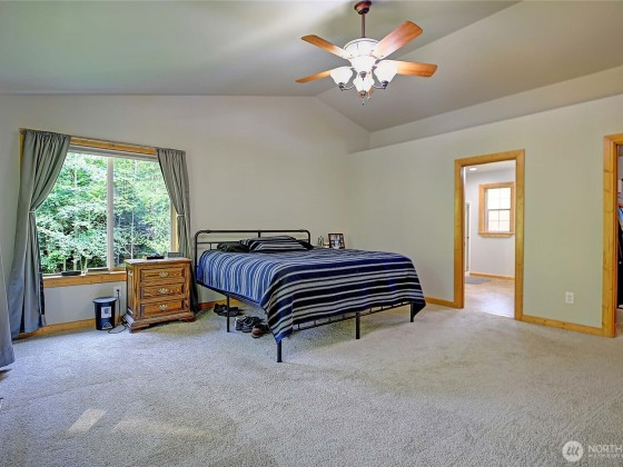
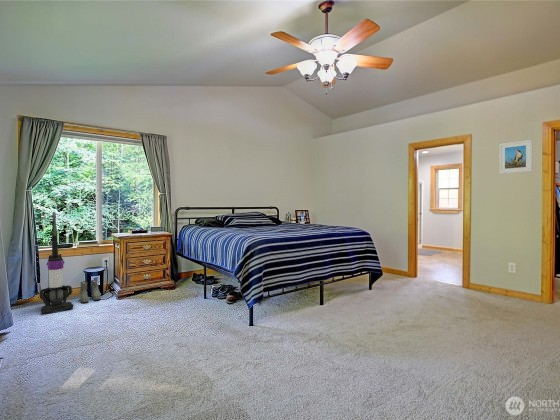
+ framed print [498,139,533,175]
+ boots [79,279,101,304]
+ vacuum cleaner [39,211,74,315]
